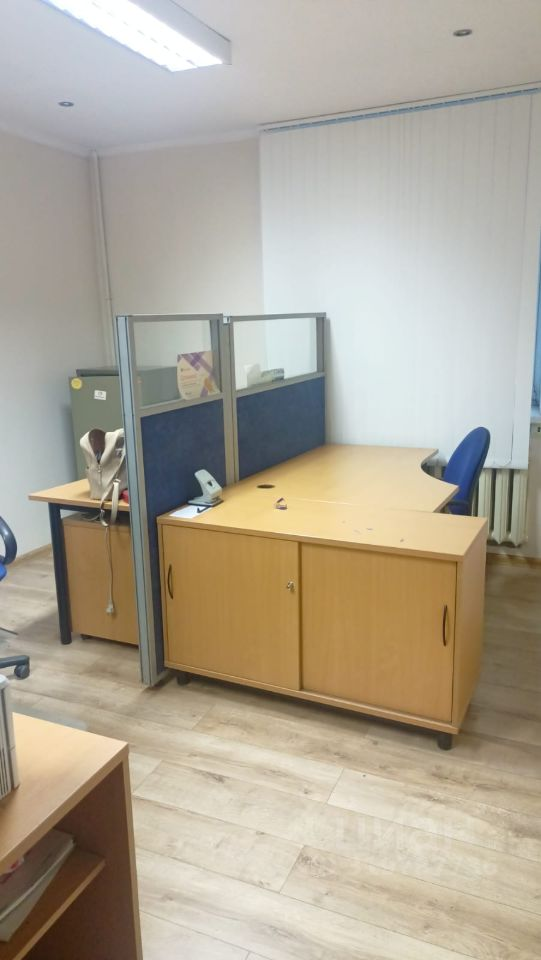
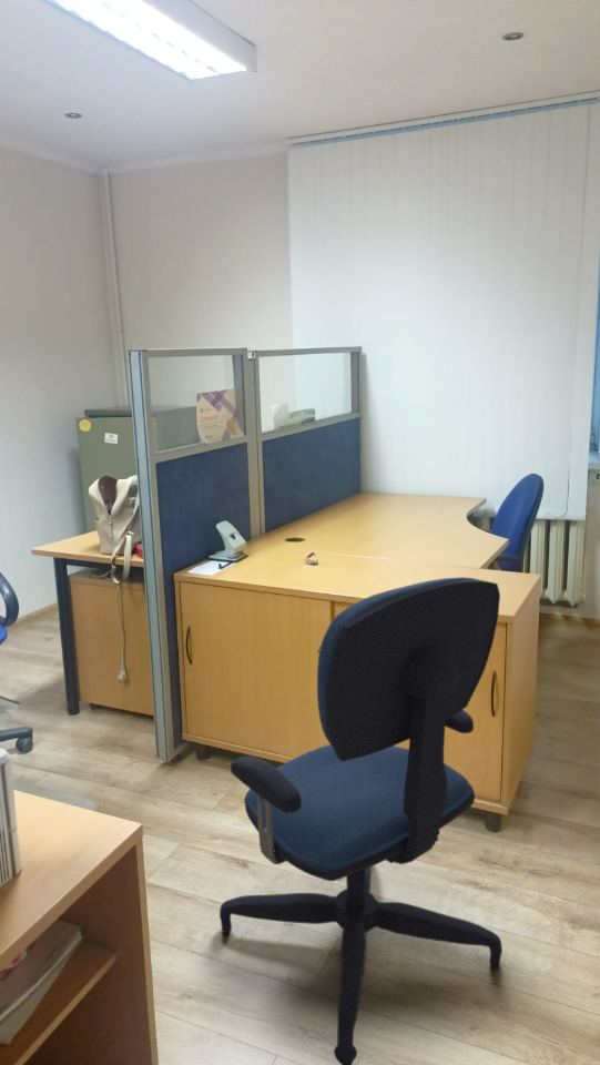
+ office chair [218,576,504,1065]
